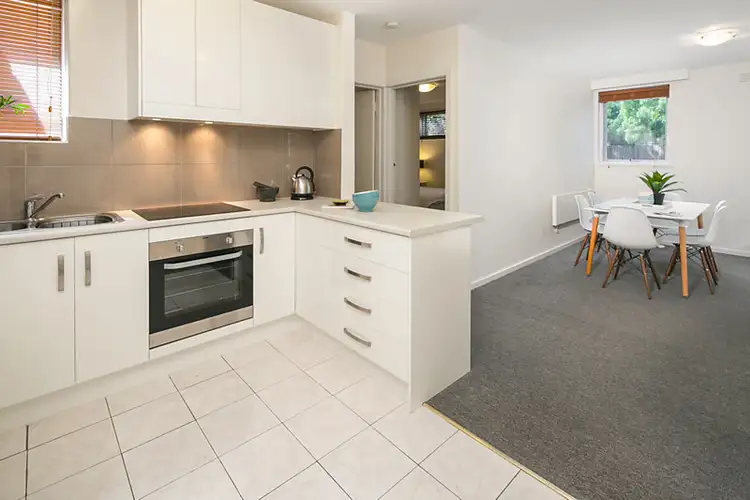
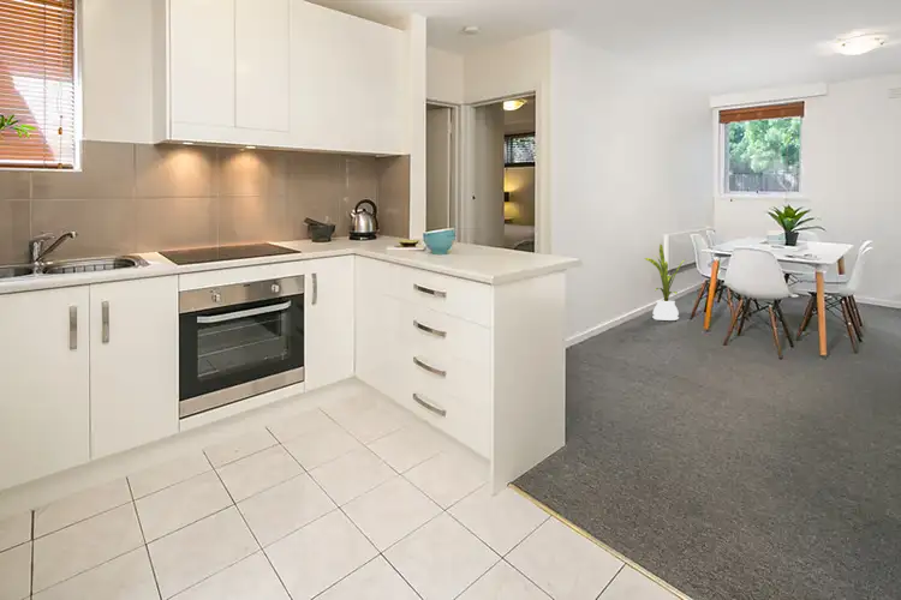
+ house plant [644,244,685,322]
